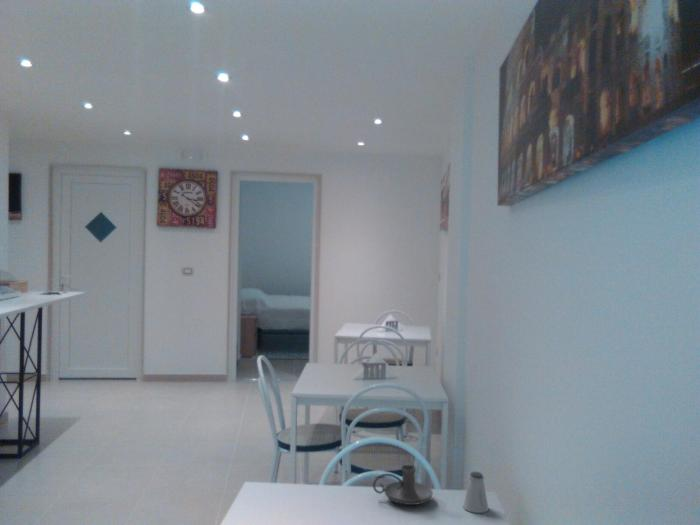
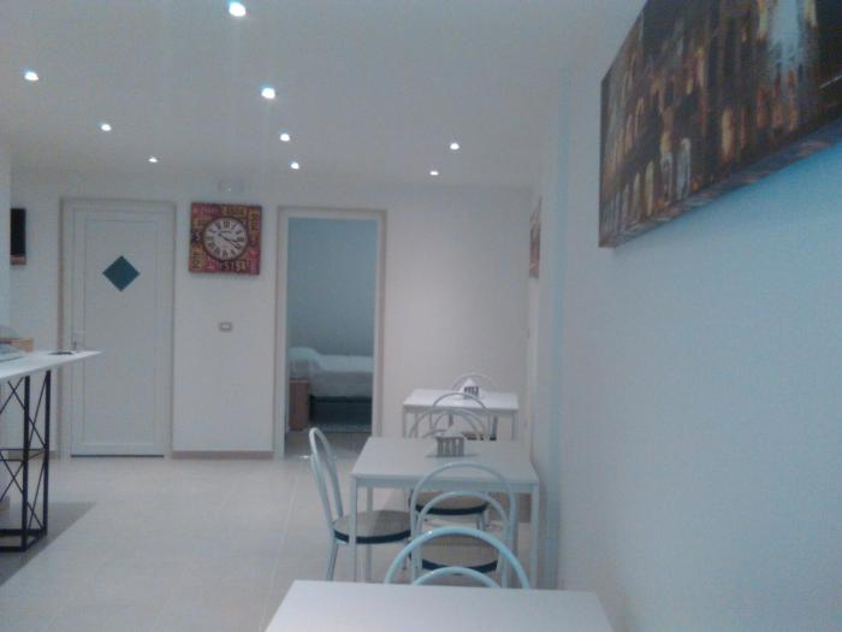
- candle holder [372,464,434,506]
- saltshaker [462,471,489,514]
